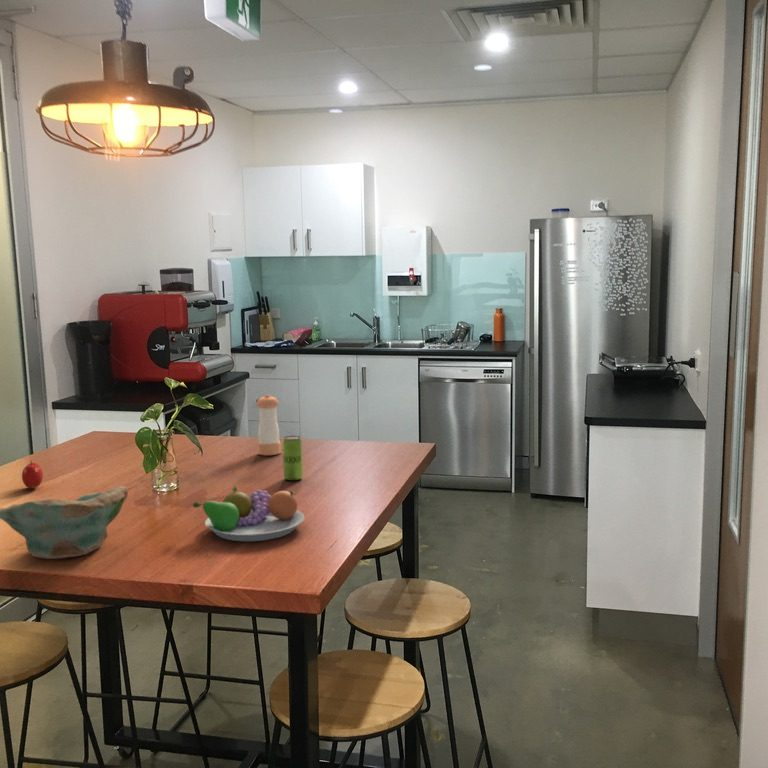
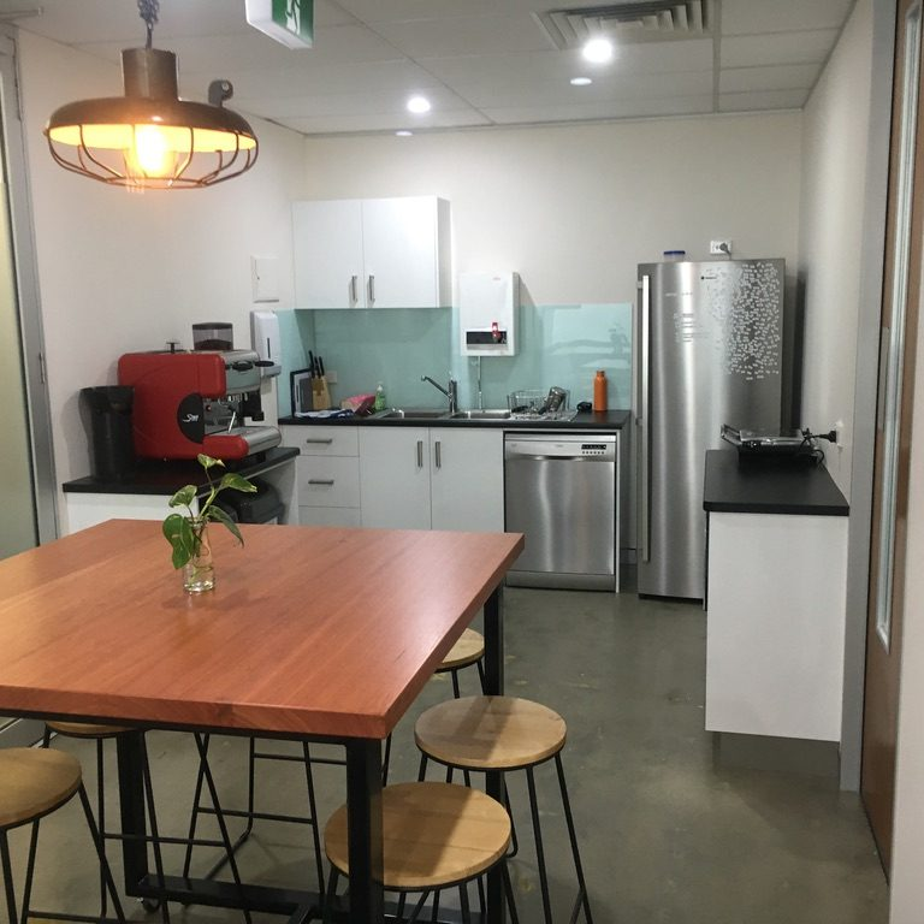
- pepper shaker [256,393,282,456]
- apple [21,460,44,490]
- beverage can [282,435,304,481]
- bowl [0,485,129,560]
- fruit bowl [192,483,306,542]
